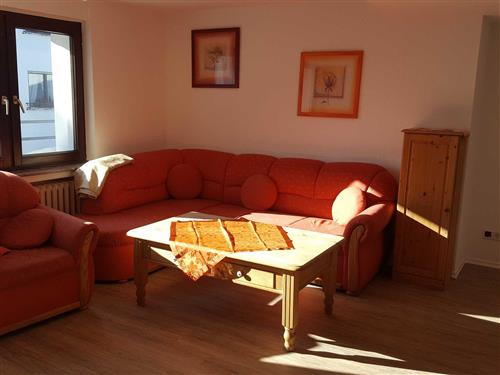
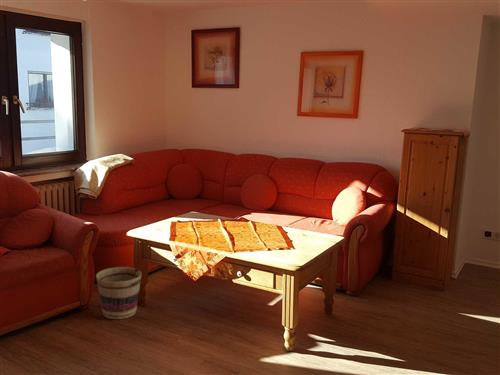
+ basket [95,266,143,320]
